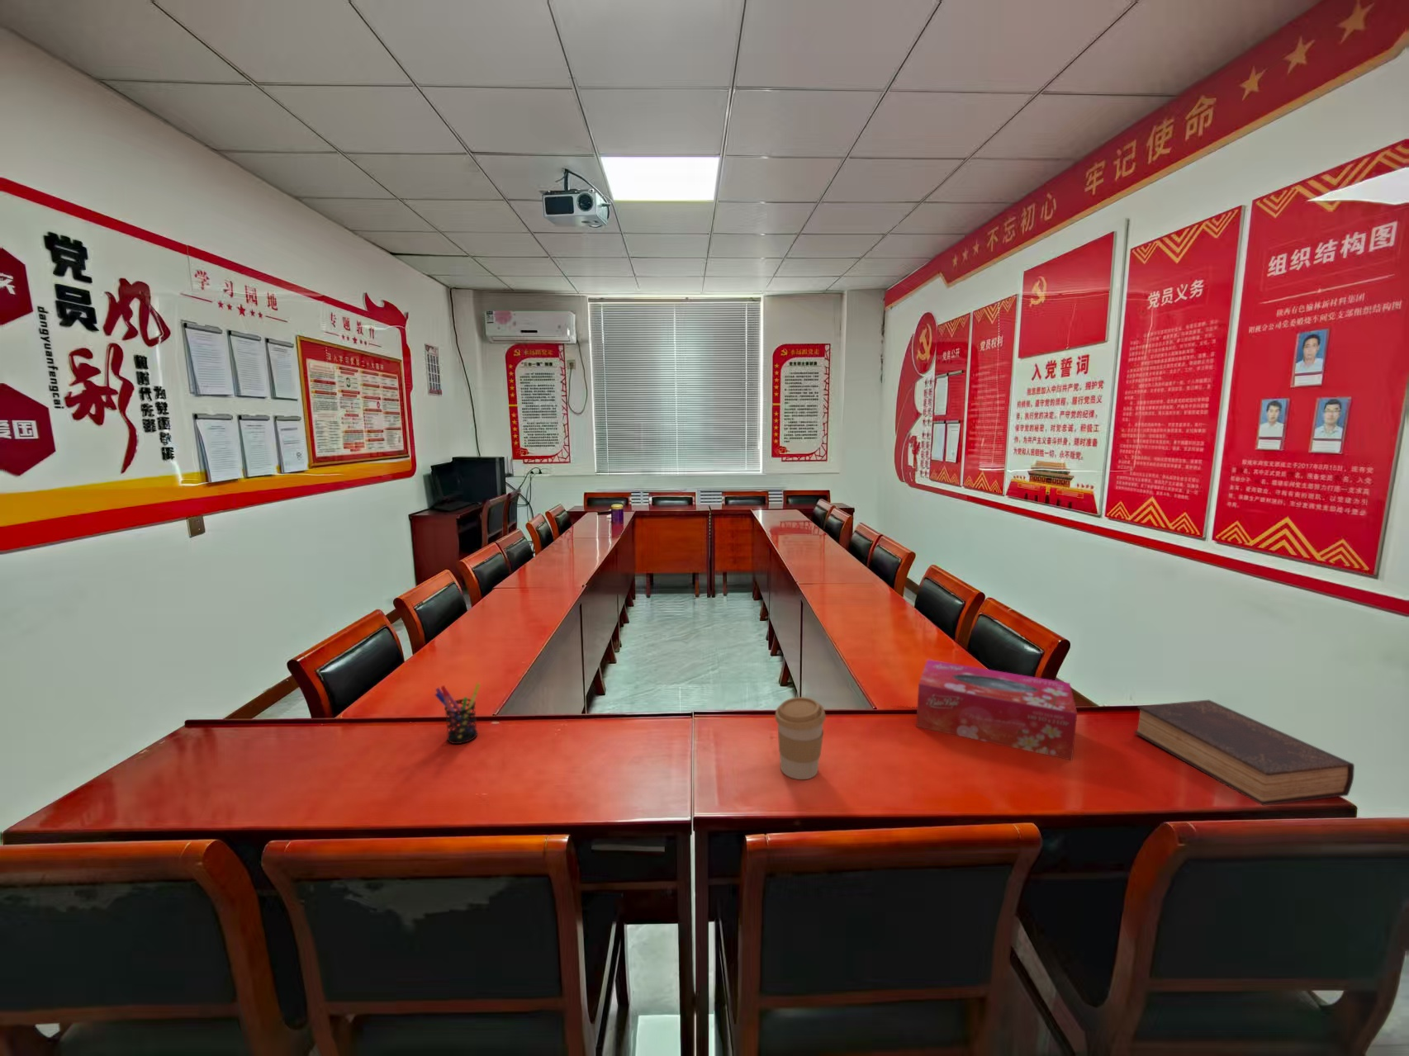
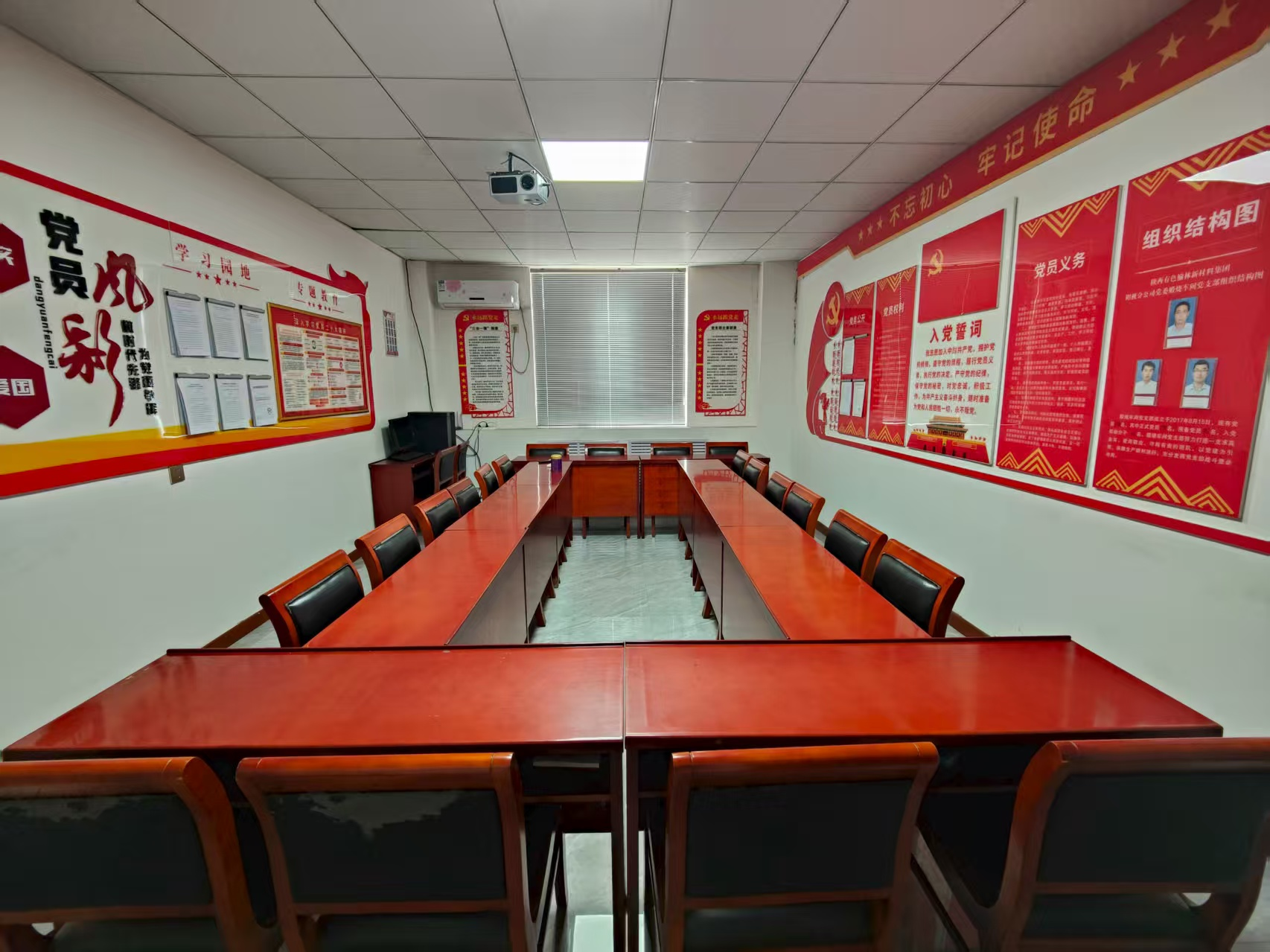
- pen holder [435,682,482,744]
- tissue box [915,659,1077,761]
- coffee cup [774,695,827,780]
- book [1133,699,1356,805]
